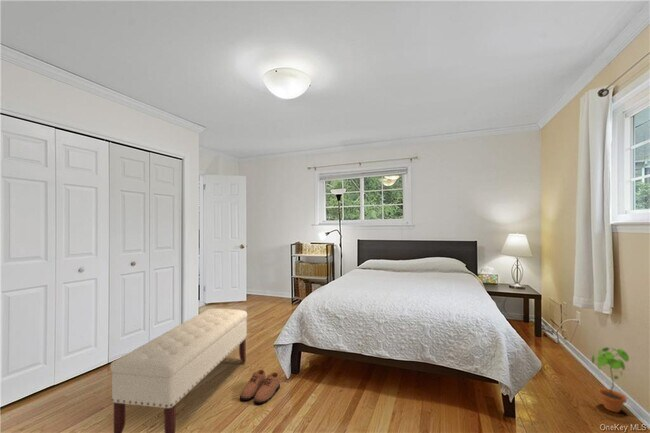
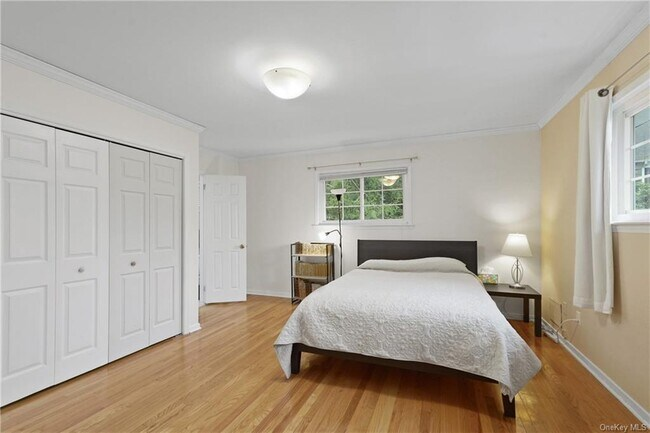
- shoe [239,369,281,404]
- bench [109,308,248,433]
- potted plant [591,346,630,413]
